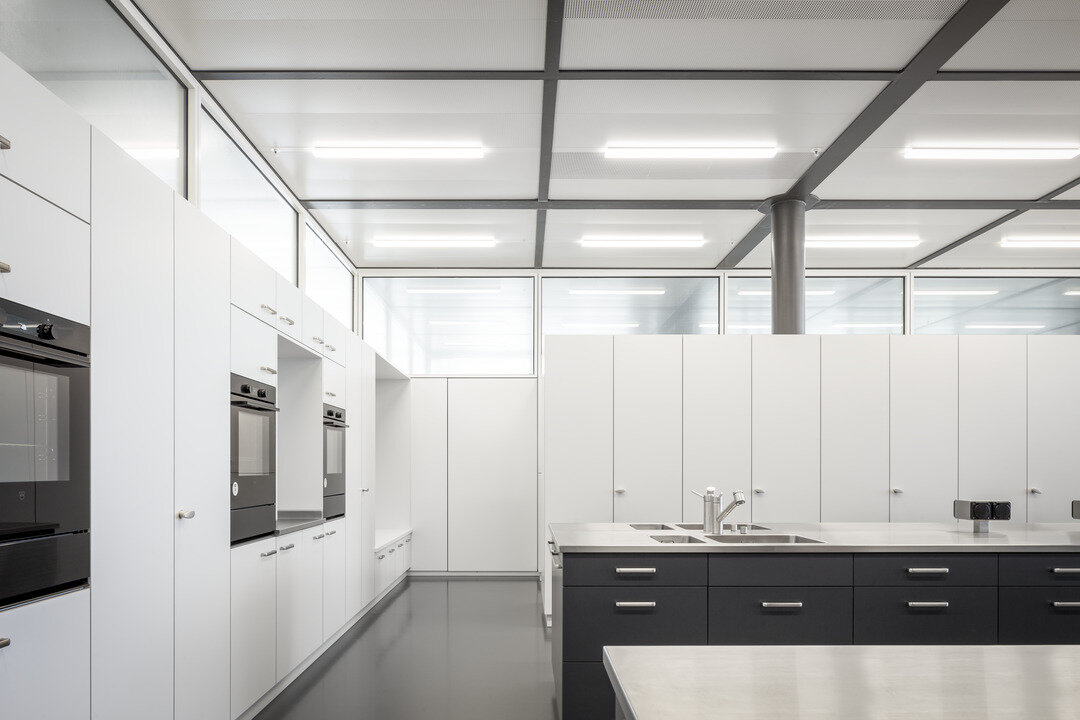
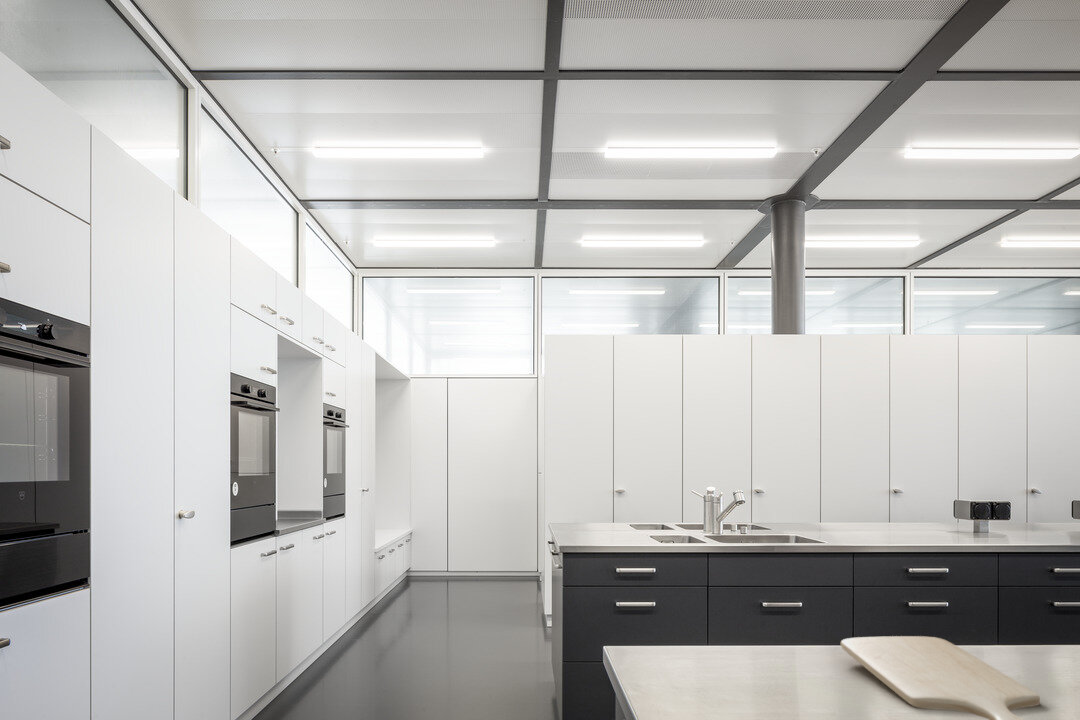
+ chopping board [840,635,1041,720]
